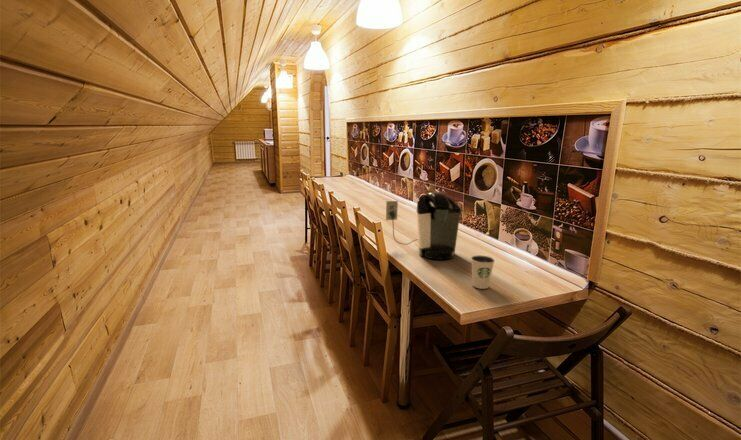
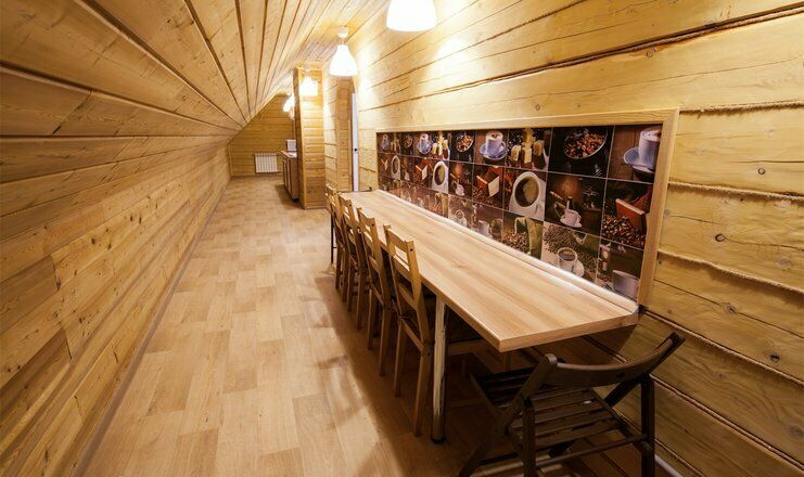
- dixie cup [470,254,496,290]
- coffee maker [385,191,461,261]
